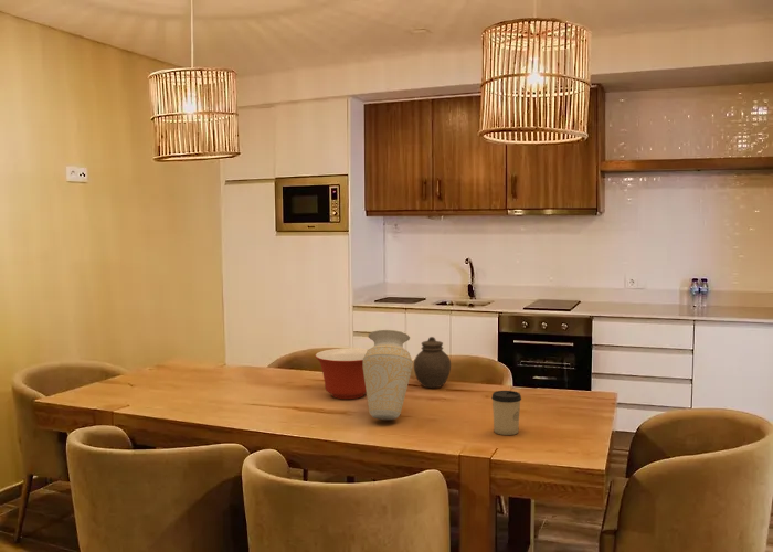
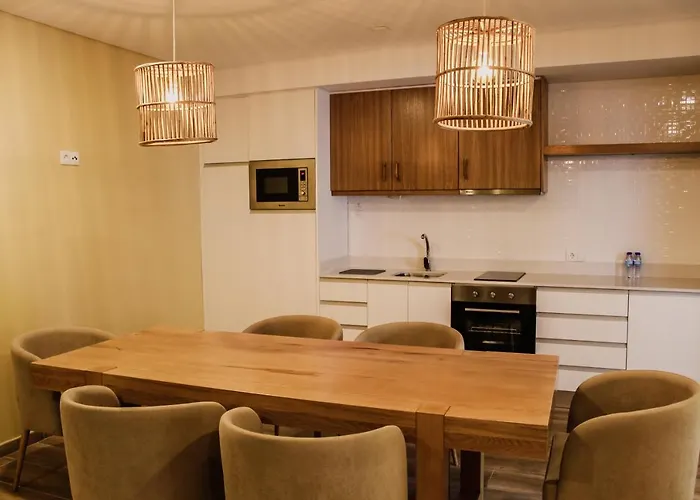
- mixing bowl [315,347,369,400]
- cup [490,390,522,436]
- jar [413,336,452,389]
- vase [363,329,414,421]
